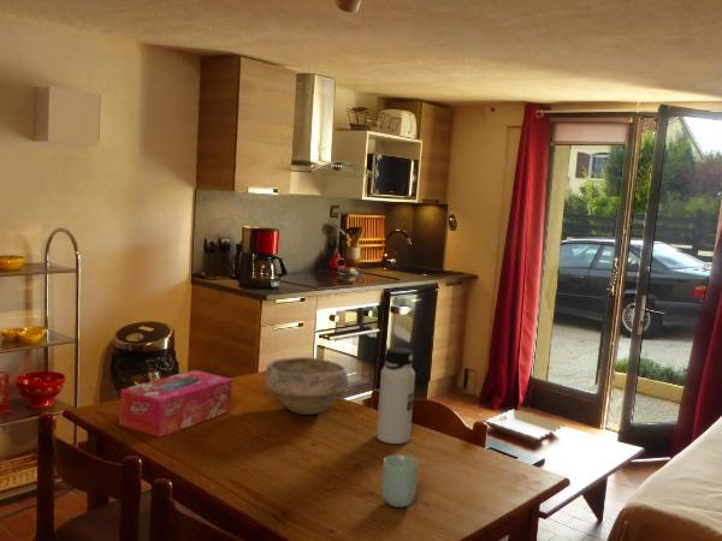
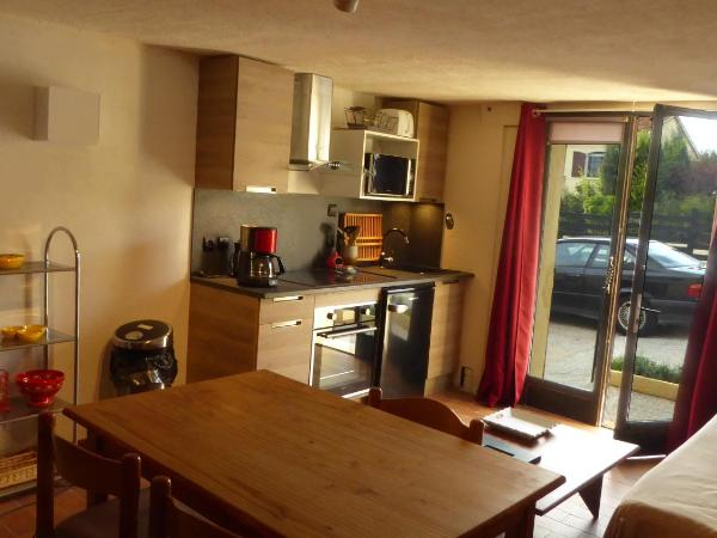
- cup [381,453,420,509]
- bowl [264,356,350,416]
- tissue box [118,369,233,439]
- water bottle [375,346,416,445]
